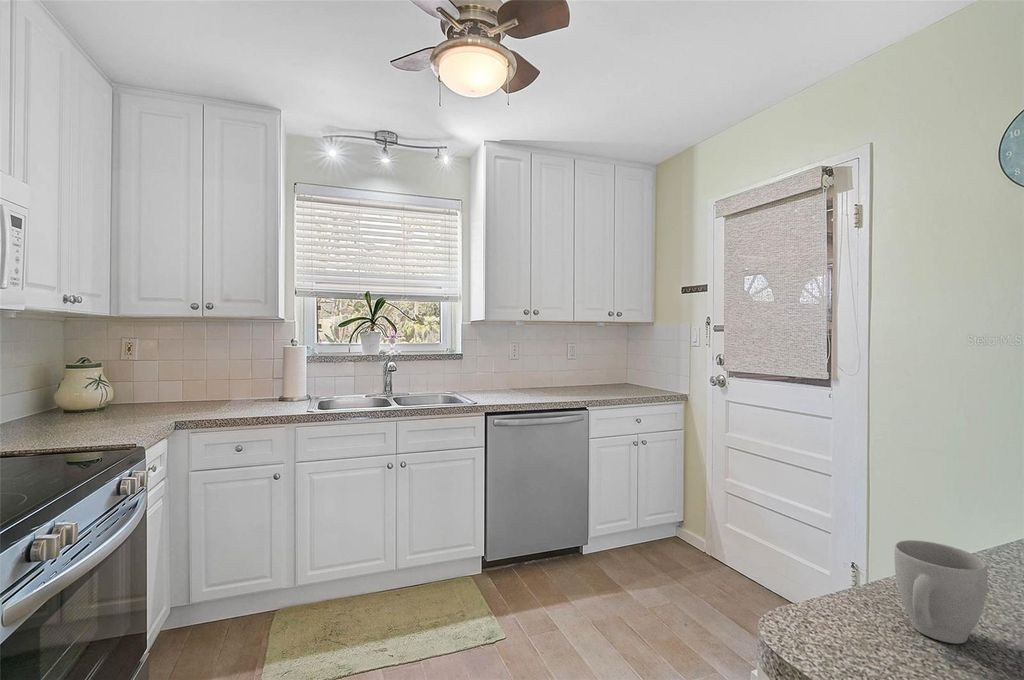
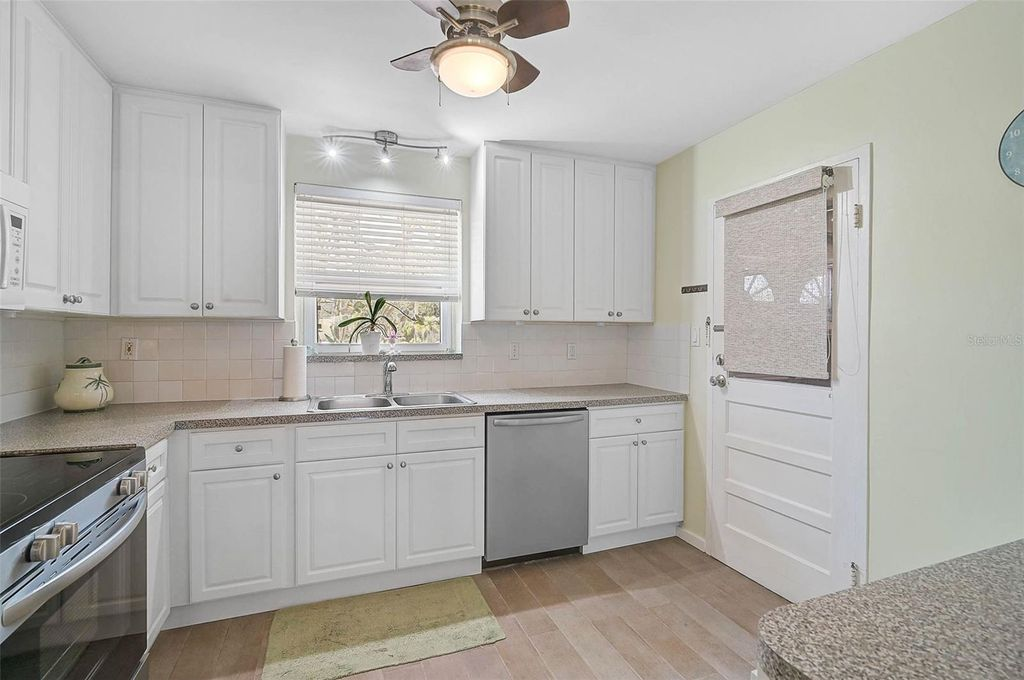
- mug [893,539,989,645]
